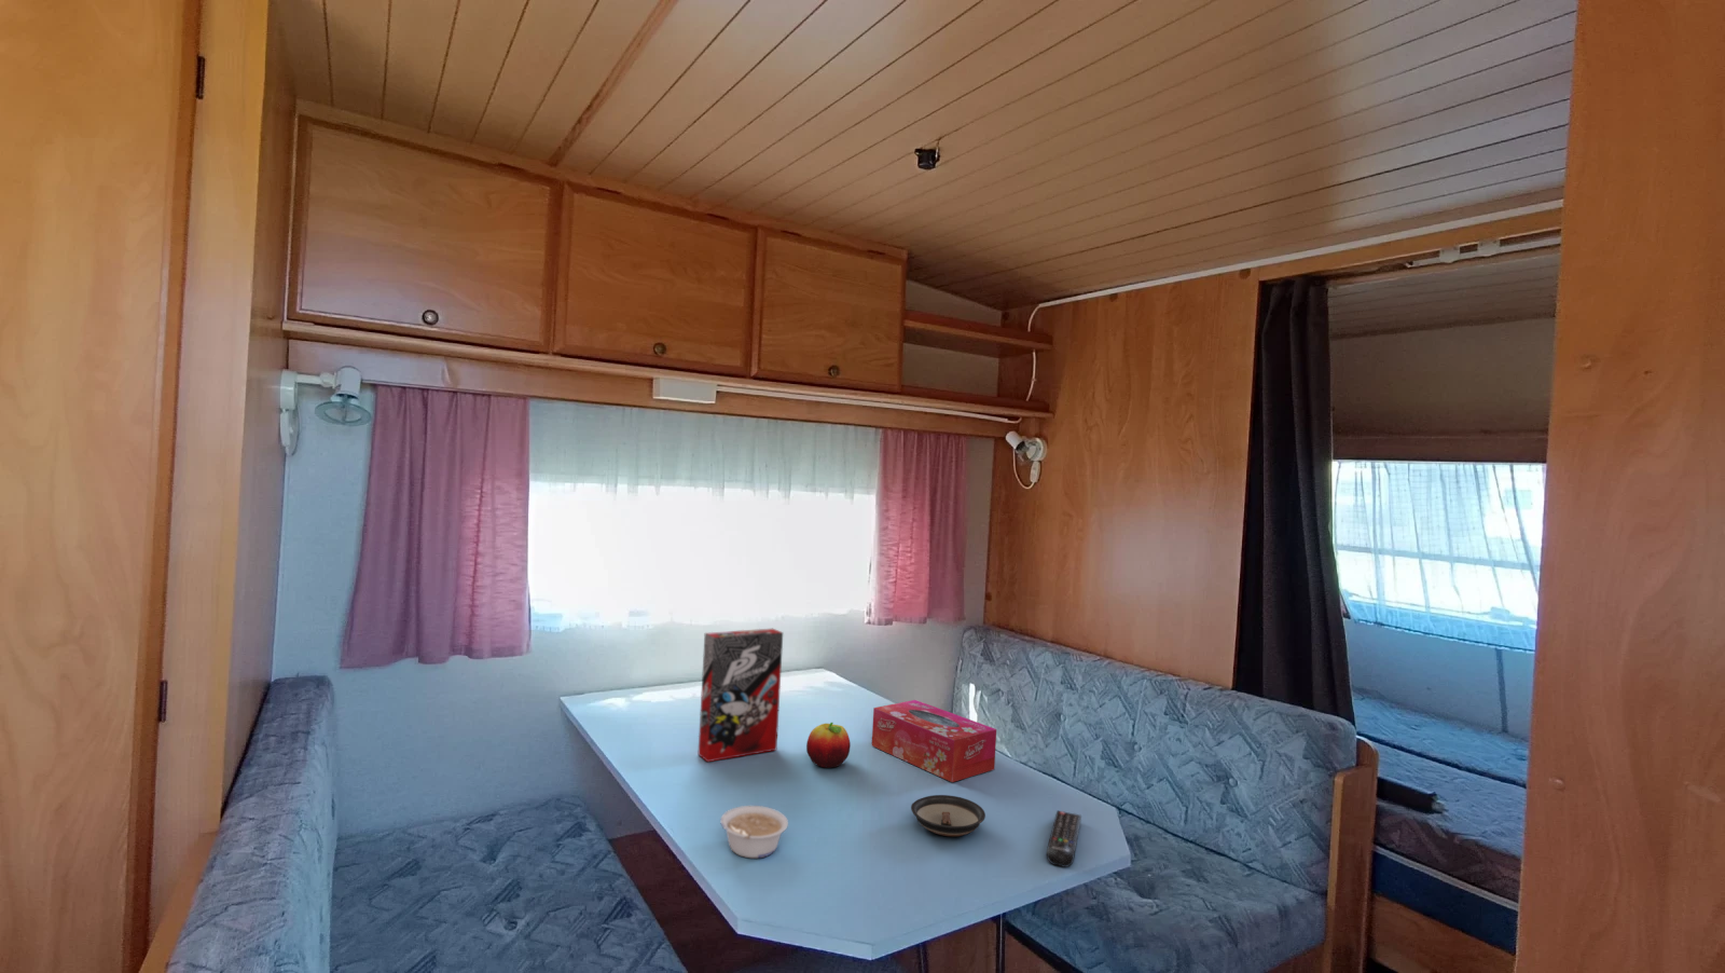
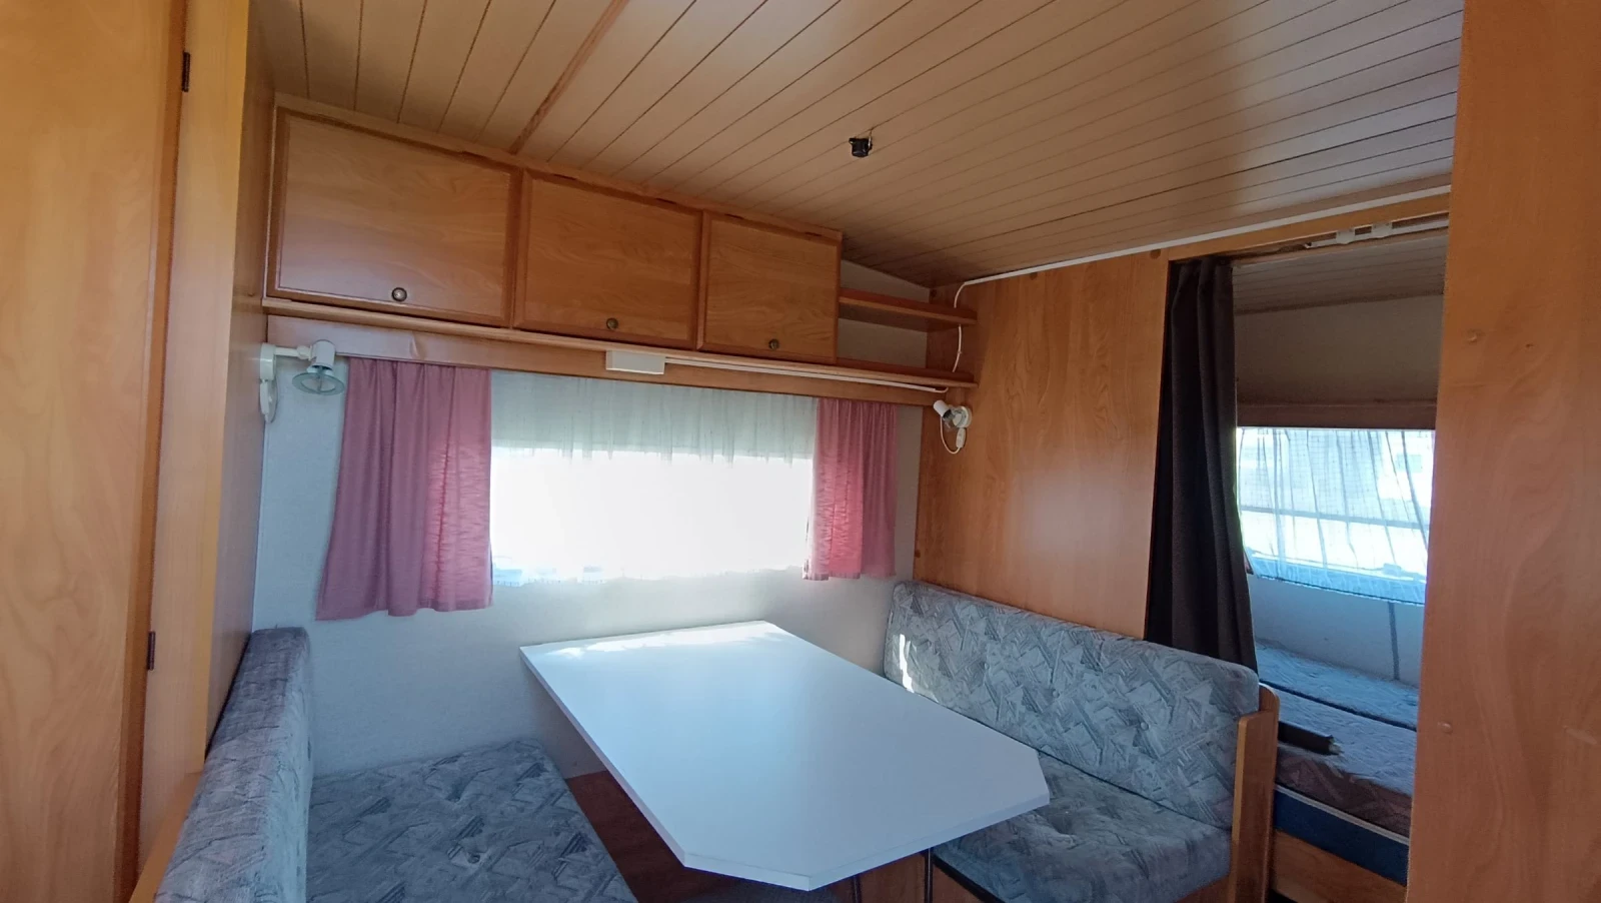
- remote control [1046,811,1083,869]
- saucer [910,794,987,837]
- cereal box [698,628,784,763]
- fruit [806,722,852,769]
- legume [719,805,789,859]
- tissue box [871,699,998,783]
